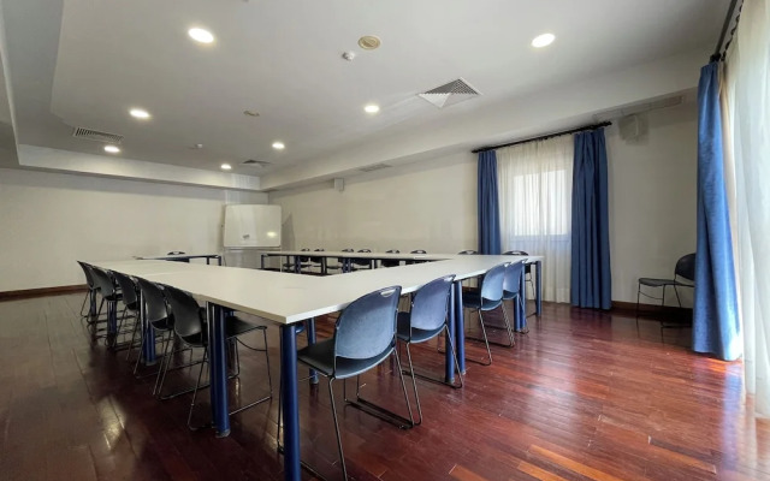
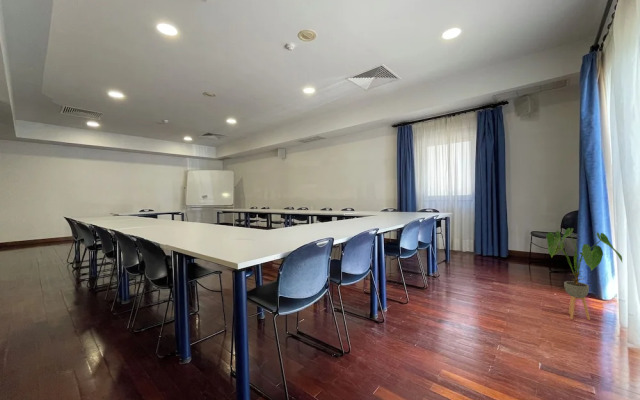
+ house plant [545,227,623,321]
